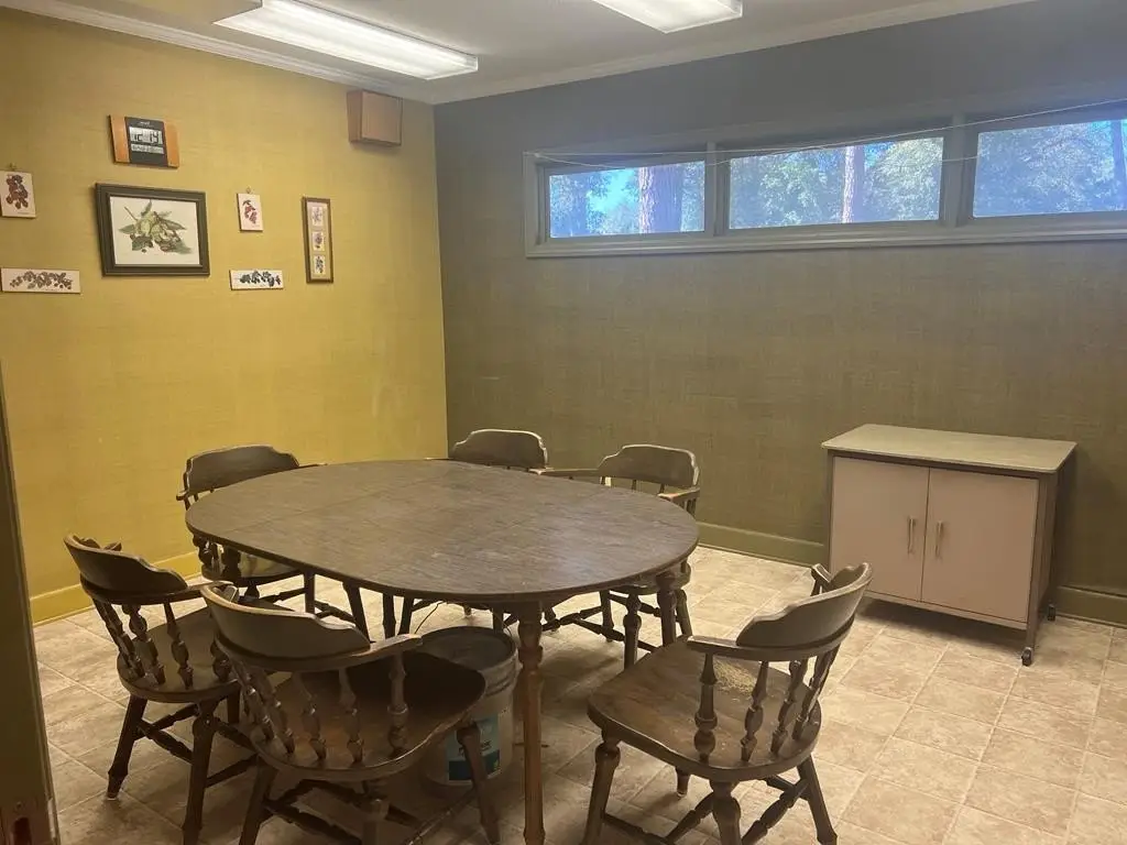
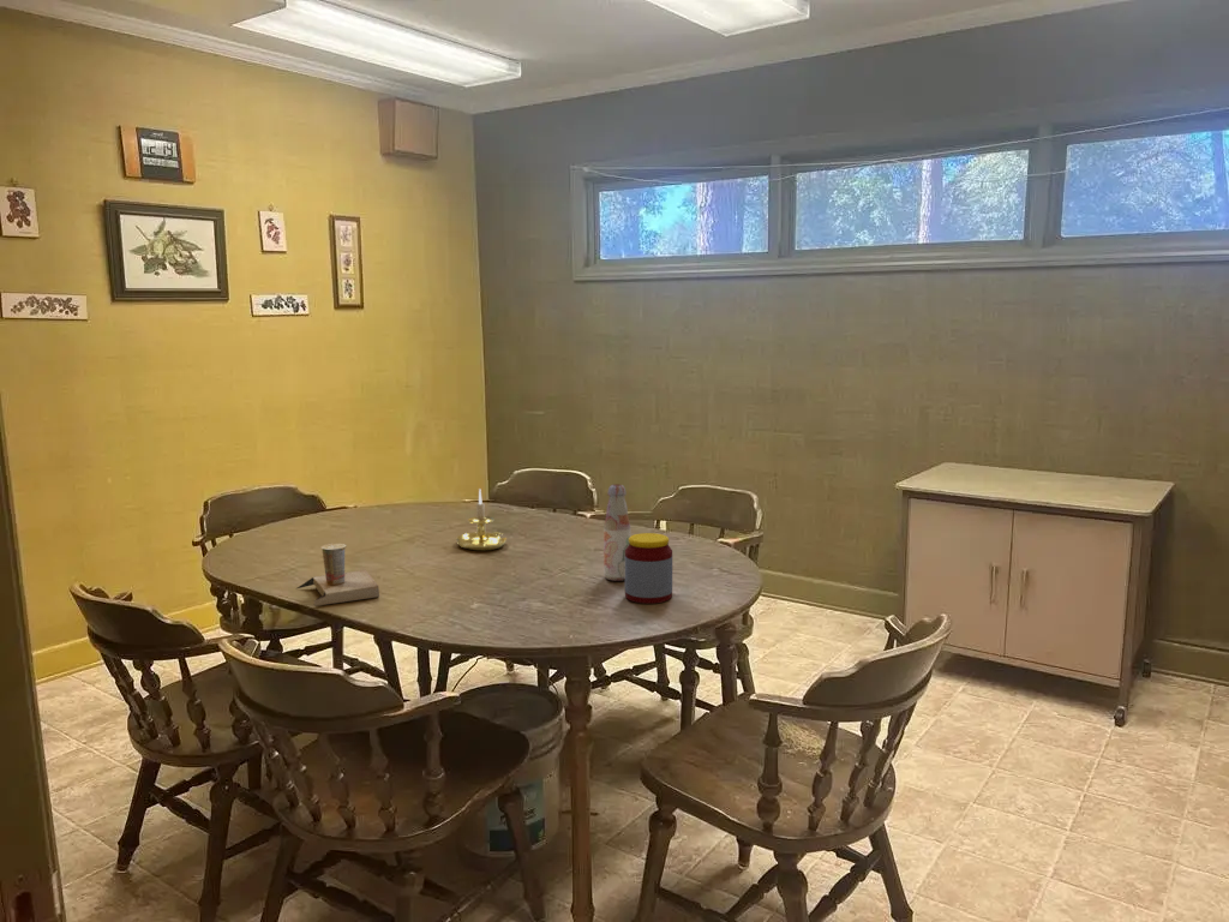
+ candle holder [455,487,508,551]
+ bottle [602,483,631,582]
+ cup [295,543,380,607]
+ jar [624,532,673,605]
